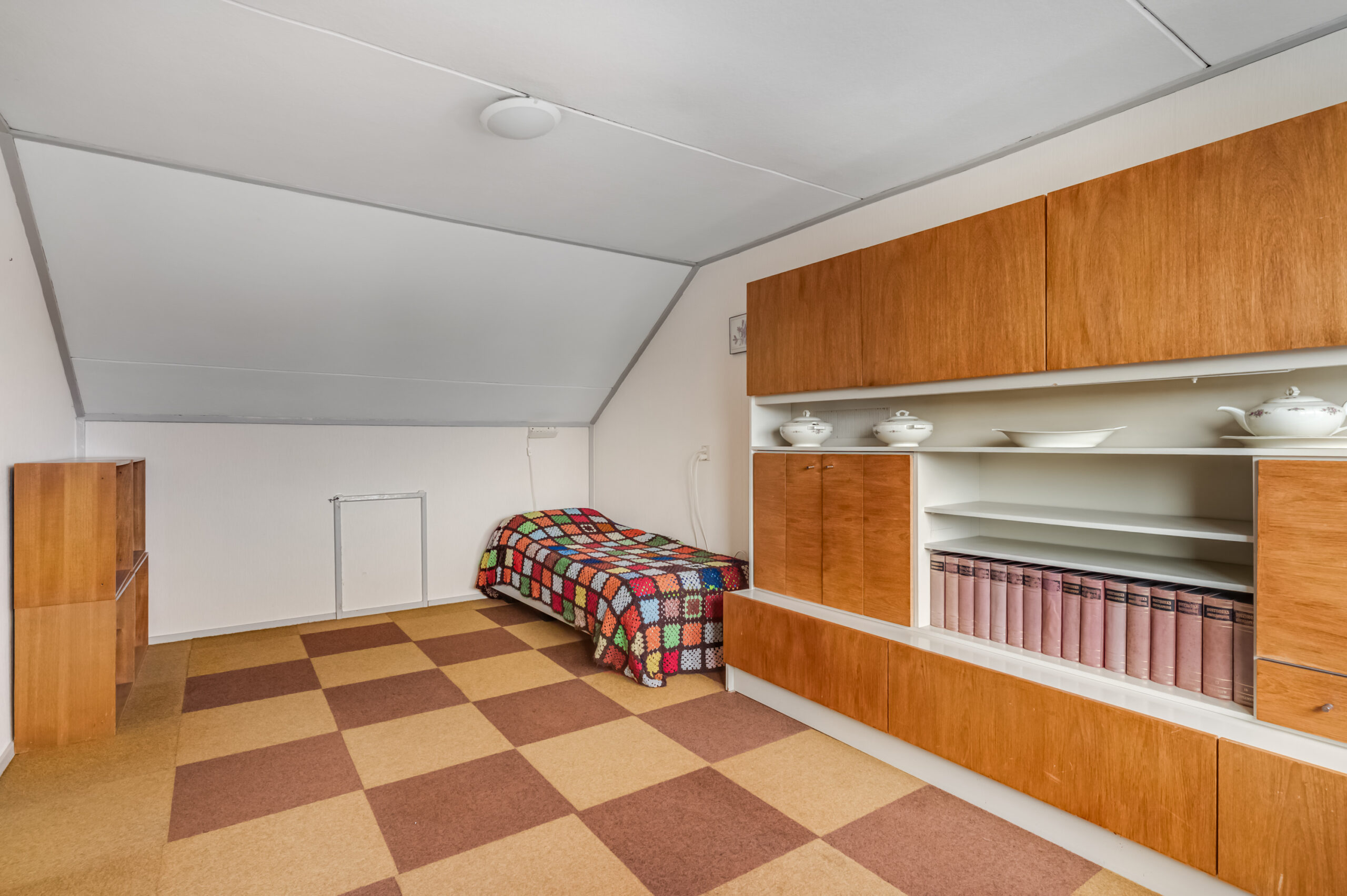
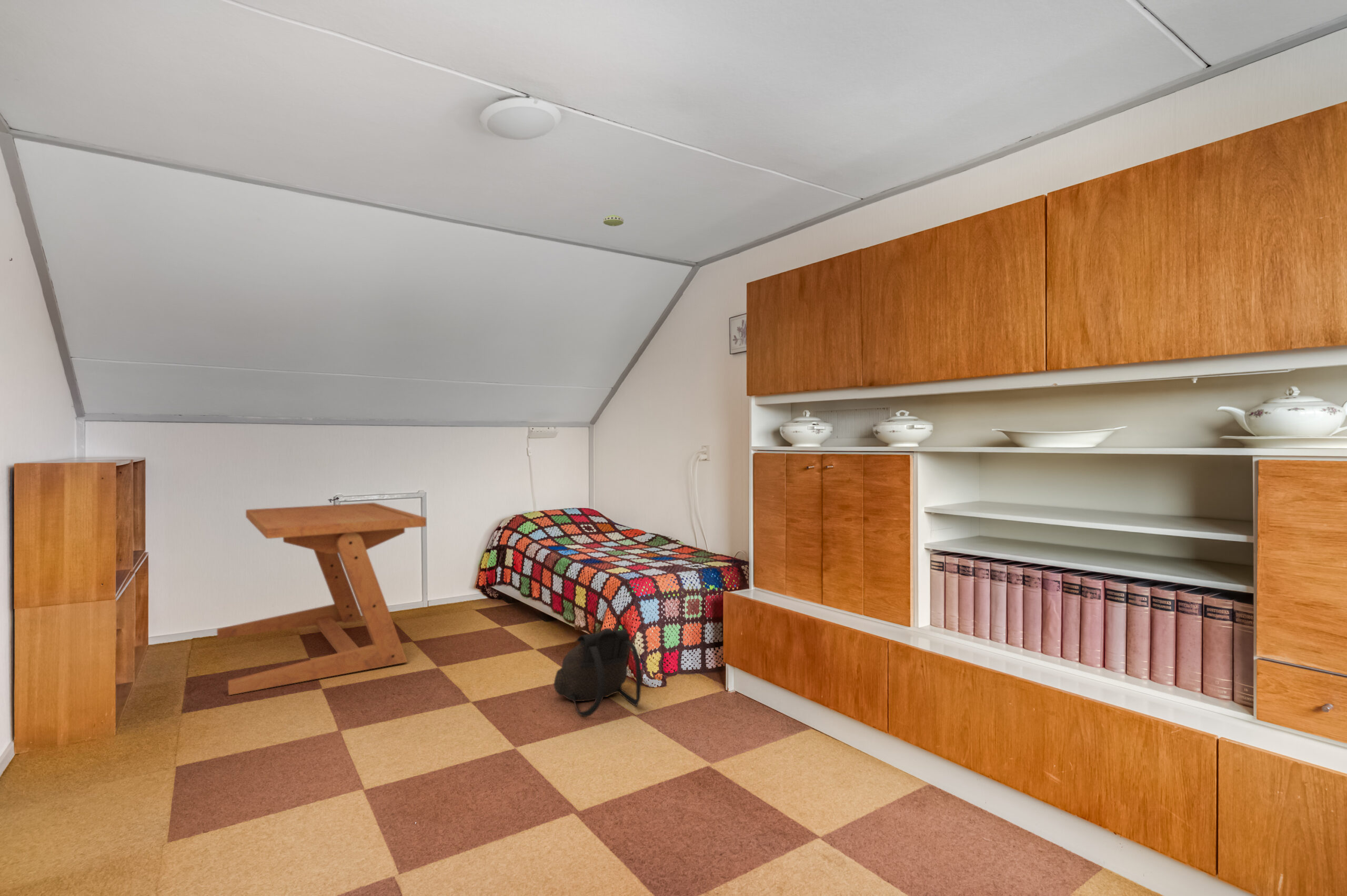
+ smoke detector [603,214,624,227]
+ backpack [553,627,642,717]
+ desk [216,502,427,696]
